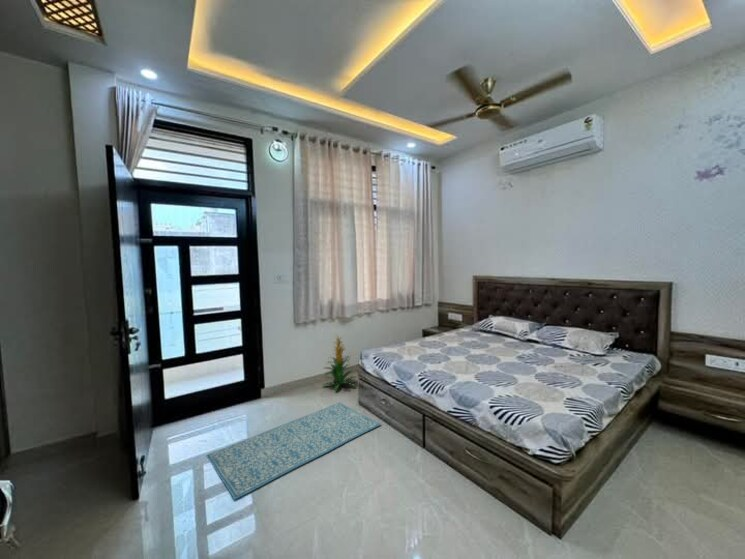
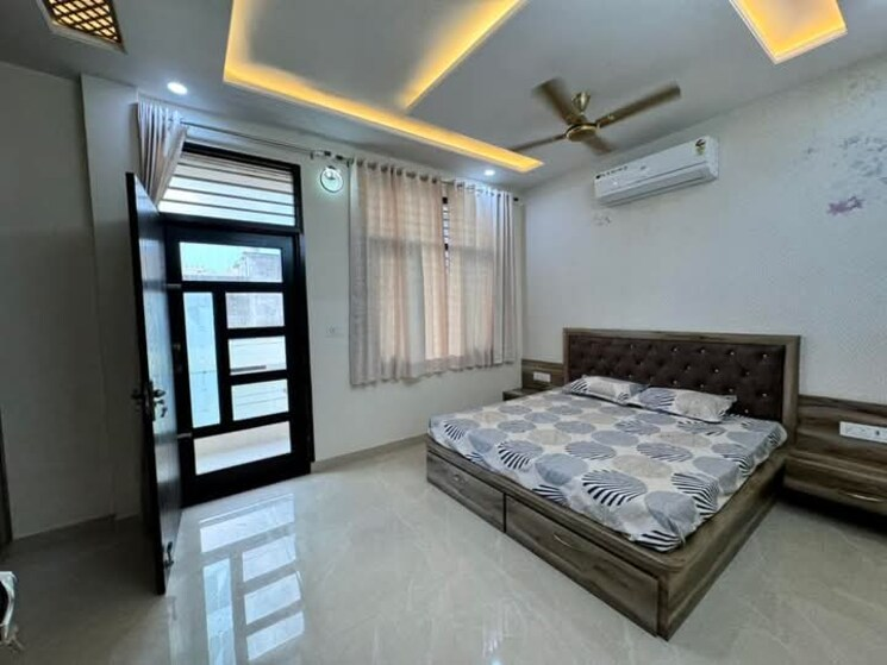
- indoor plant [322,332,358,392]
- rug [205,401,382,501]
